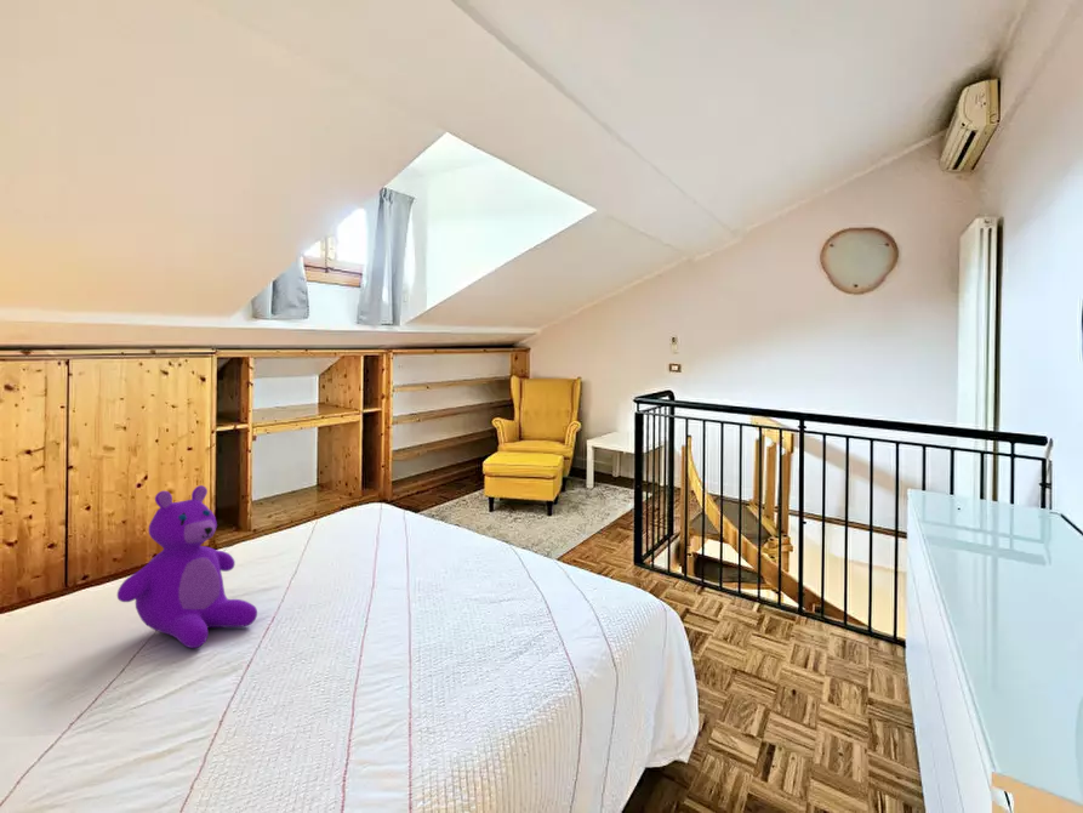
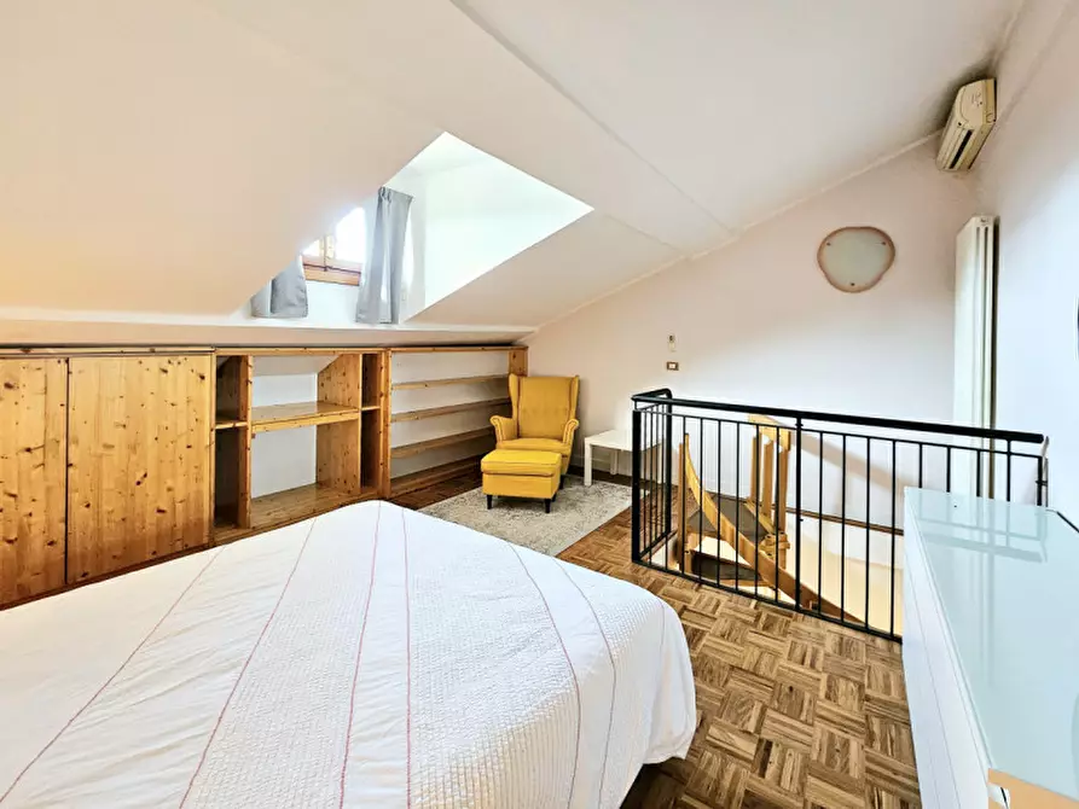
- teddy bear [116,484,258,649]
